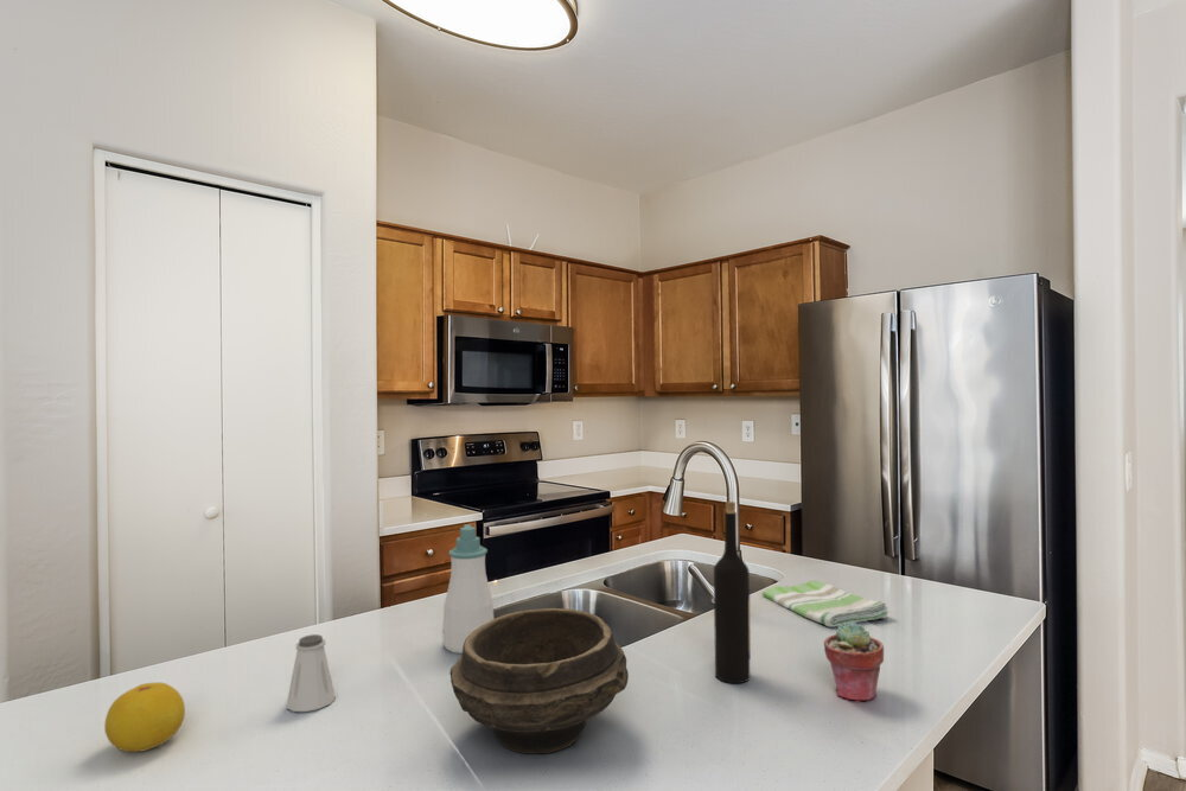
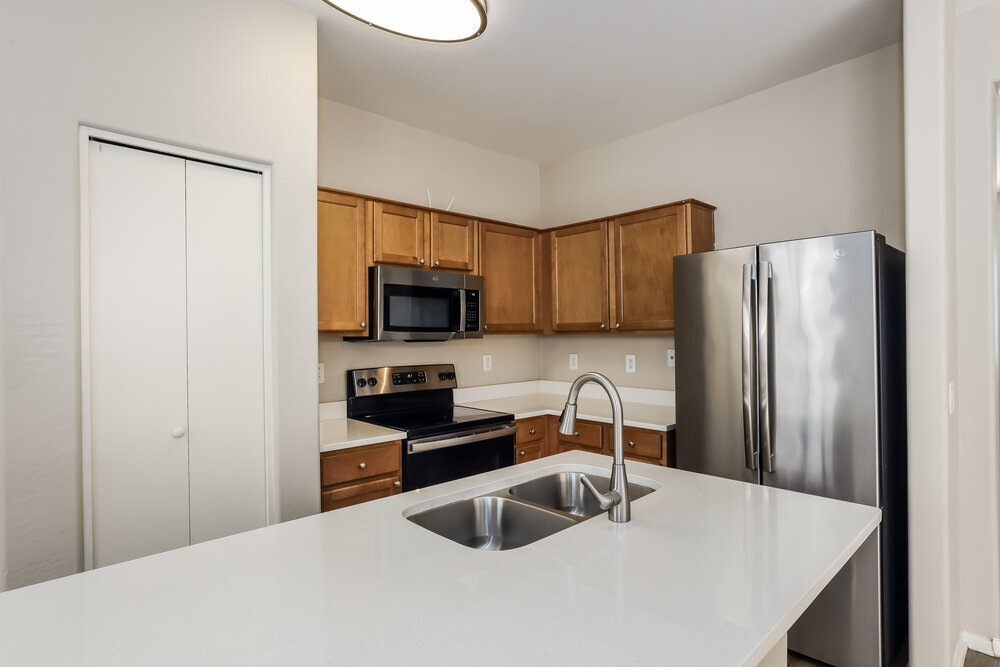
- soap bottle [442,523,495,655]
- wine bottle [713,500,752,684]
- dish towel [761,579,890,629]
- lemon [103,681,186,753]
- bowl [448,607,630,754]
- potted succulent [823,621,885,703]
- saltshaker [286,633,337,713]
